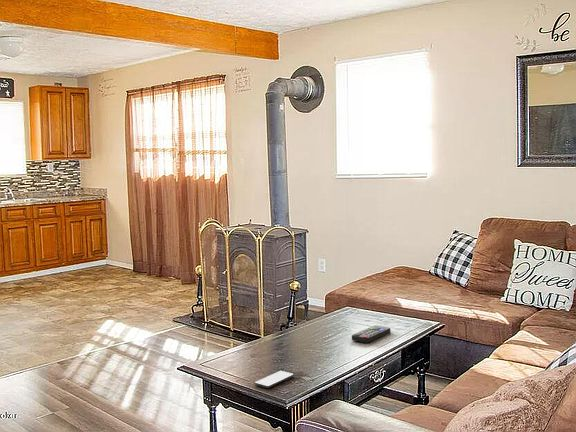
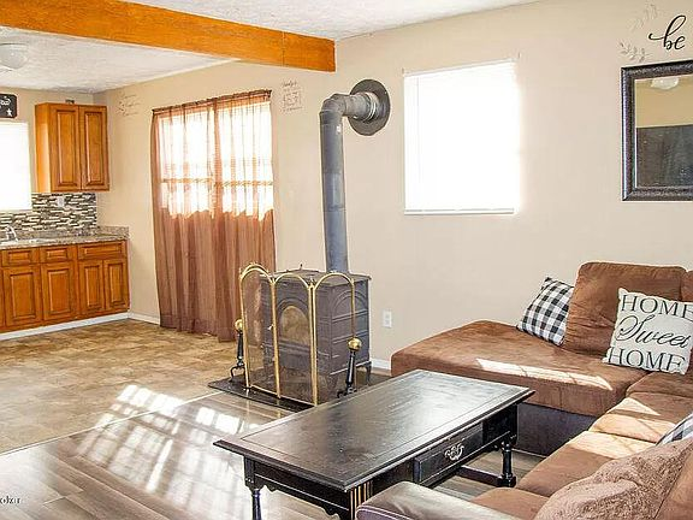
- smartphone [253,370,295,389]
- remote control [351,324,391,344]
